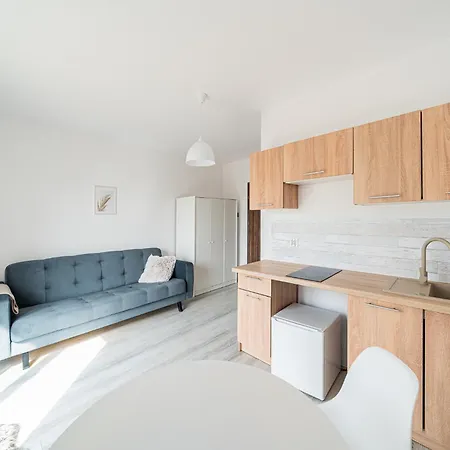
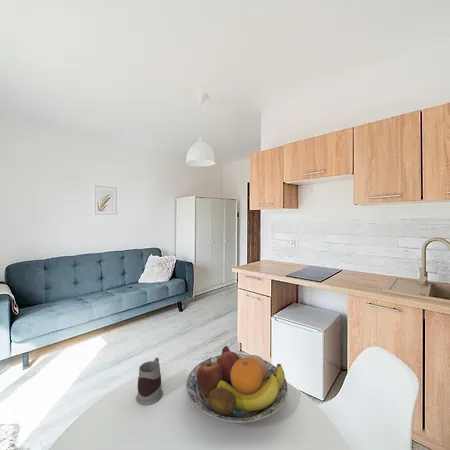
+ fruit bowl [185,345,289,424]
+ mug [135,357,164,406]
